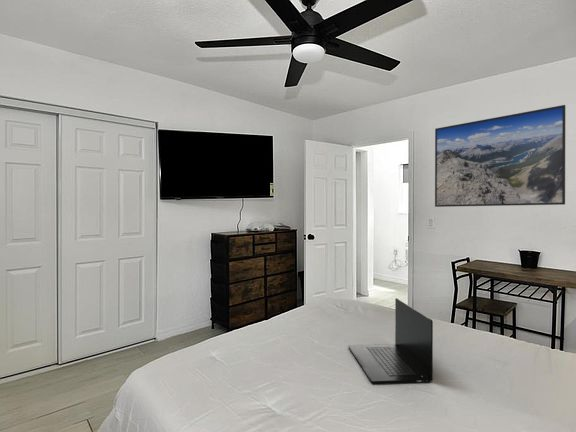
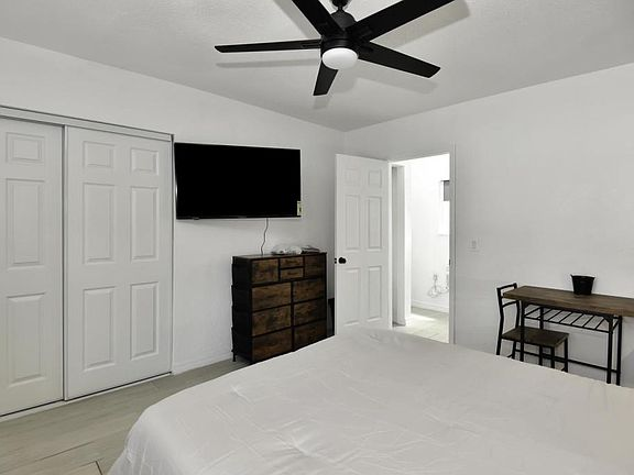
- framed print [434,104,566,208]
- laptop [347,297,434,384]
